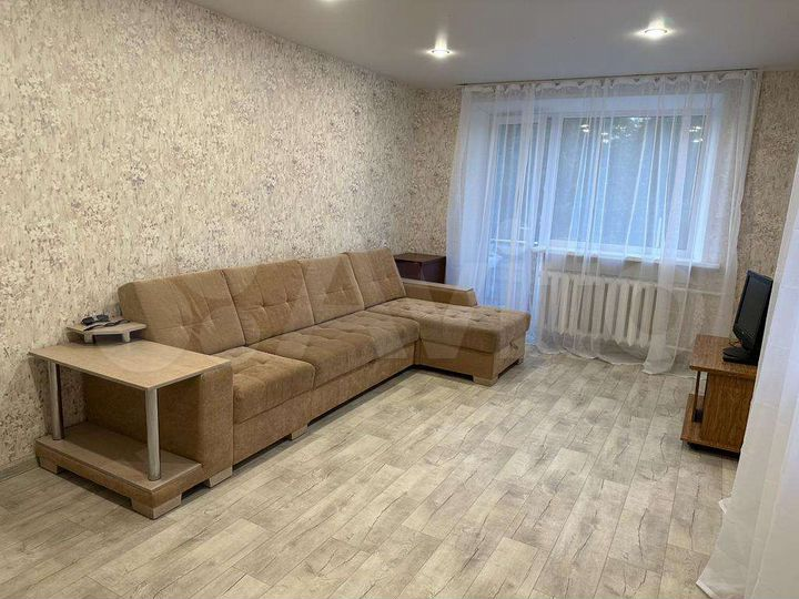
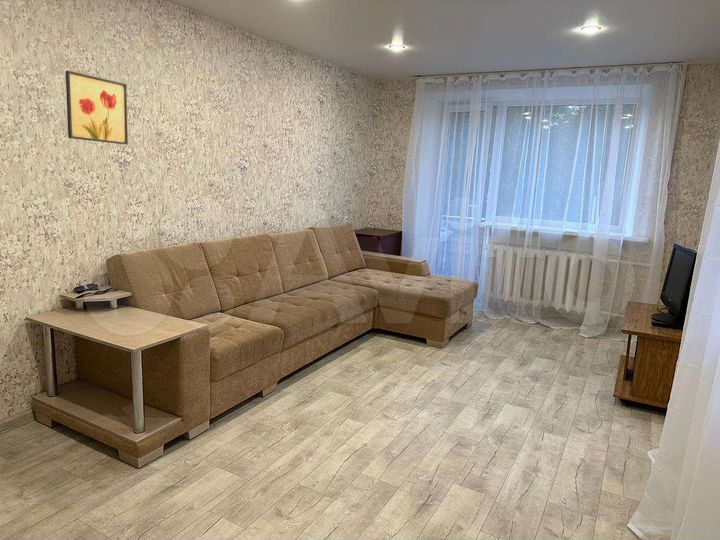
+ wall art [65,70,129,146]
